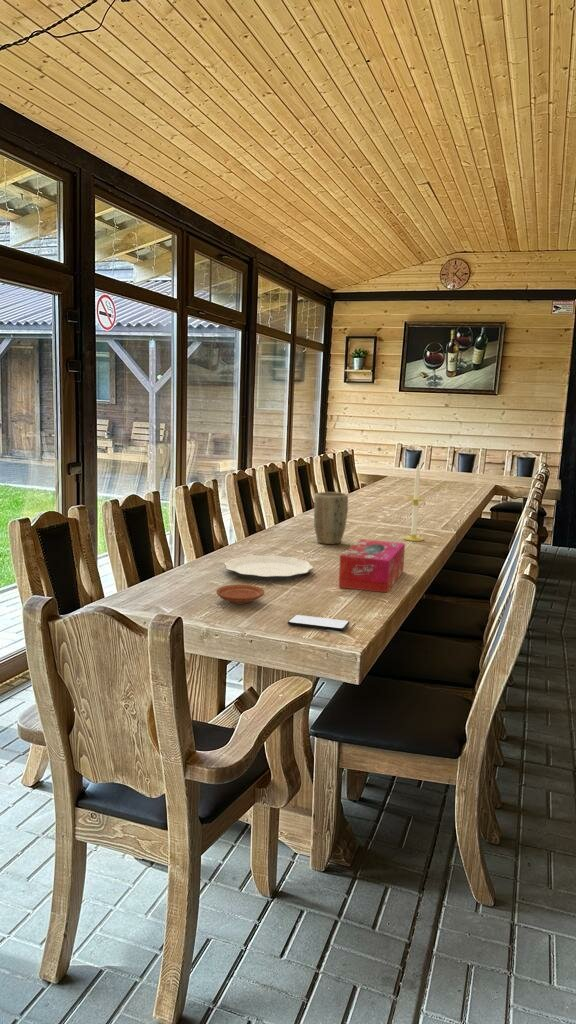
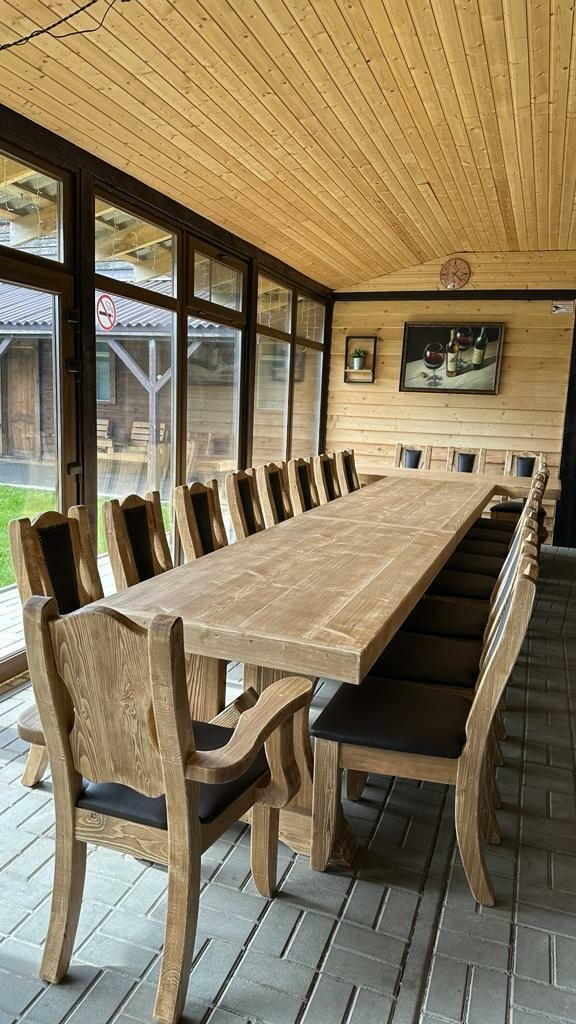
- plate [223,554,314,581]
- tissue box [338,538,406,594]
- plant pot [313,491,349,545]
- smartphone [287,614,350,633]
- plate [215,583,265,605]
- candle [402,464,426,542]
